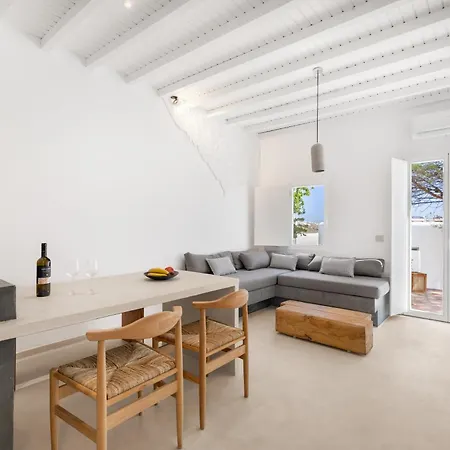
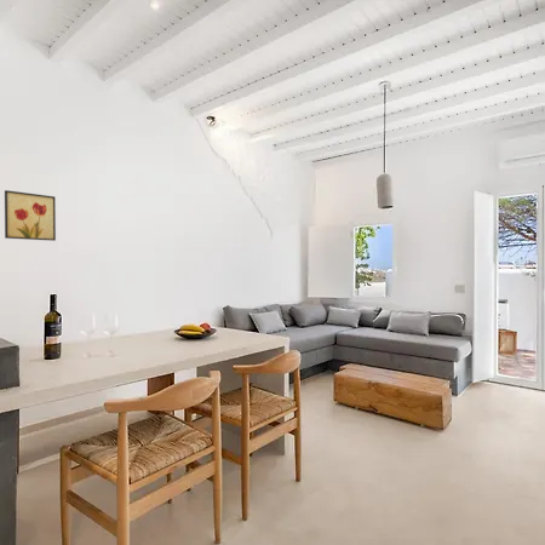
+ wall art [4,189,57,242]
